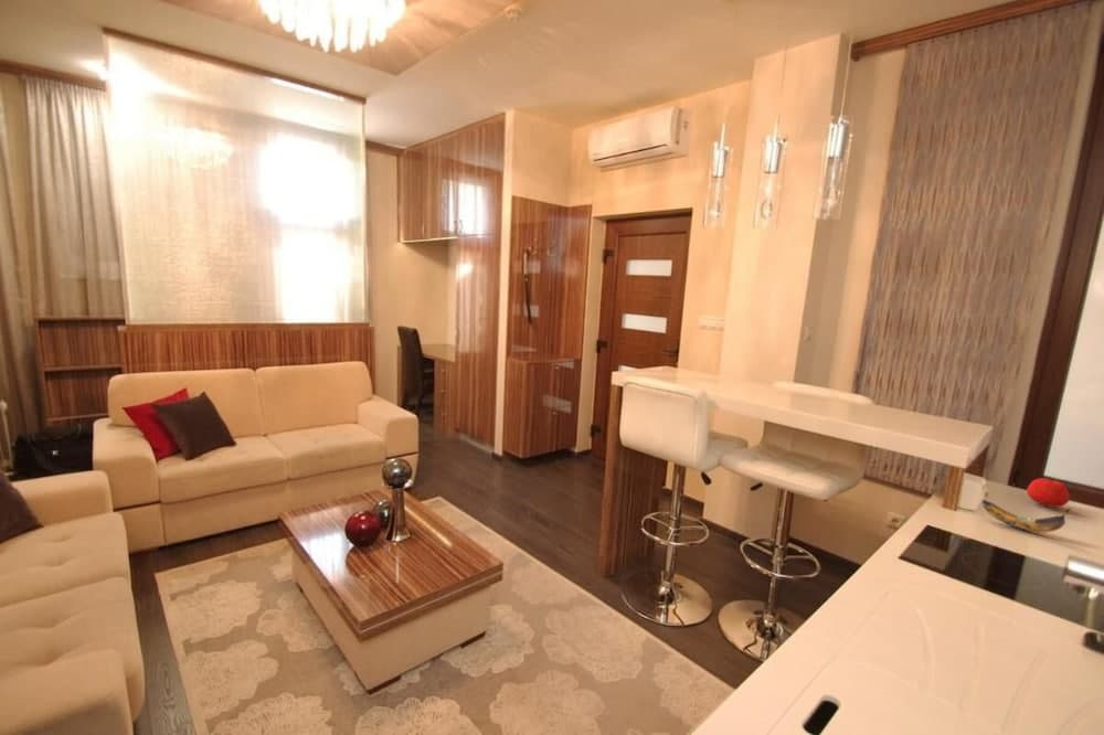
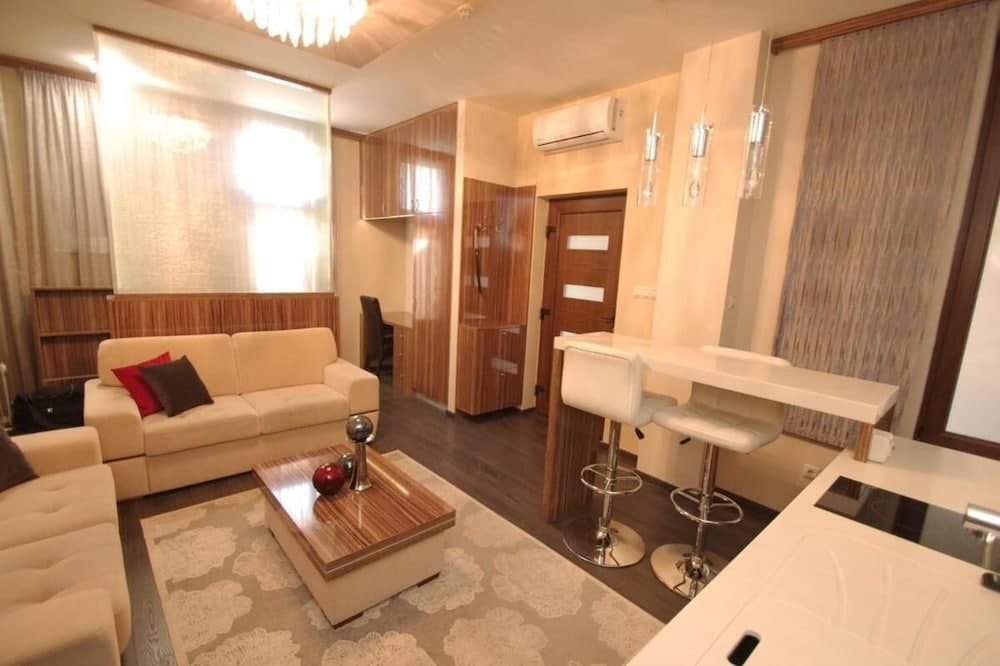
- banana [980,499,1073,533]
- apple [1026,477,1071,509]
